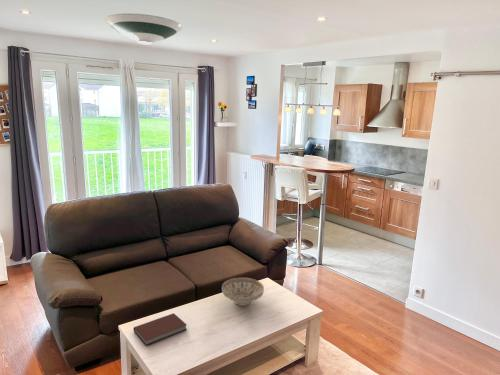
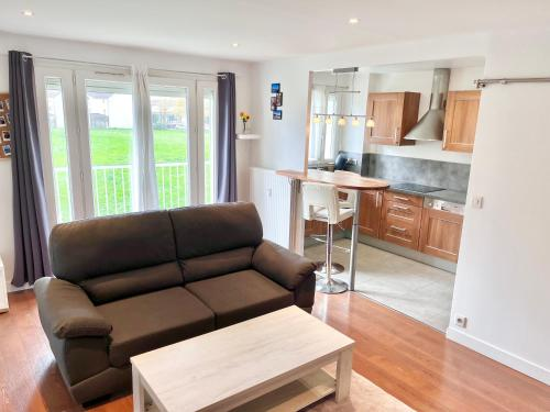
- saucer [104,13,183,45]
- book [133,312,188,346]
- decorative bowl [221,277,265,307]
